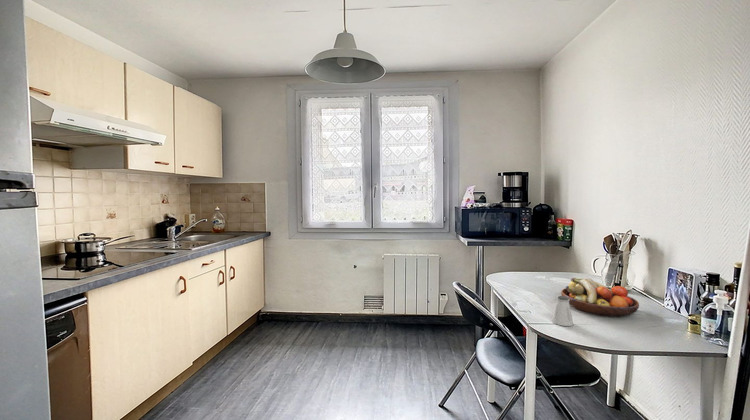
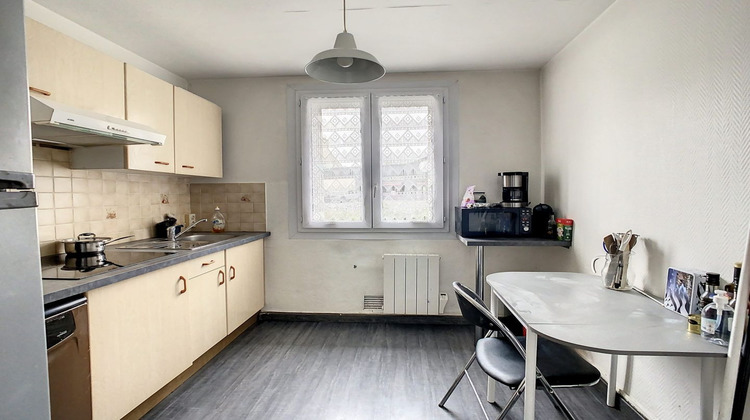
- saltshaker [551,295,574,327]
- fruit bowl [560,277,640,318]
